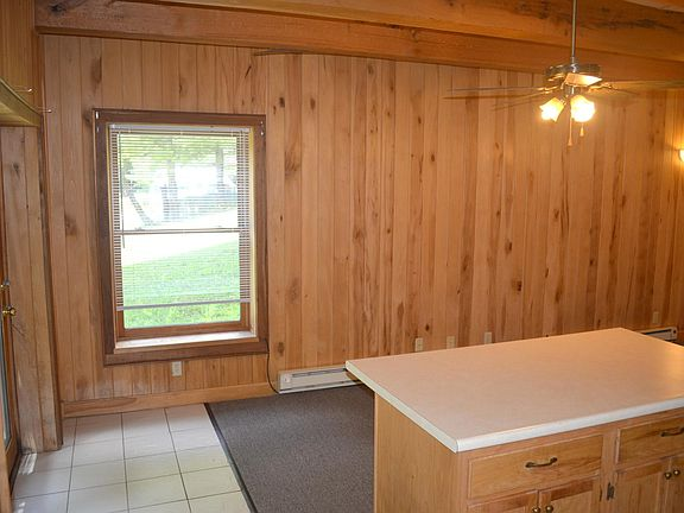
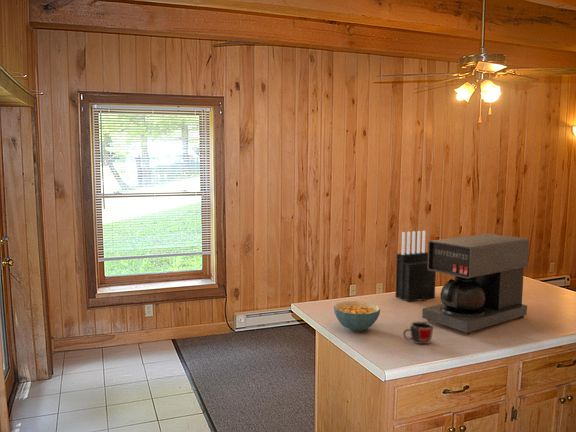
+ knife block [395,230,437,303]
+ coffee maker [421,233,530,335]
+ mug [402,321,434,345]
+ cereal bowl [333,300,381,332]
